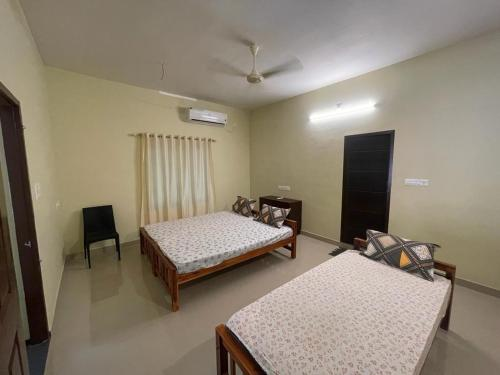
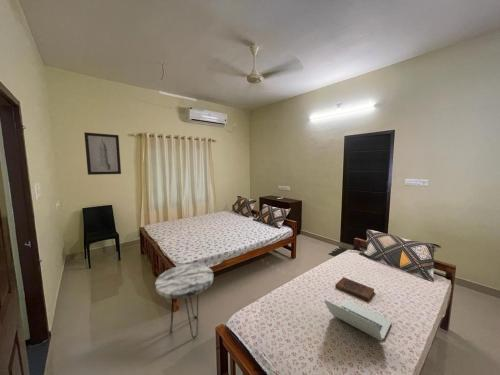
+ wall art [83,131,122,176]
+ laptop [323,299,392,341]
+ book [334,276,375,302]
+ side table [155,263,214,339]
